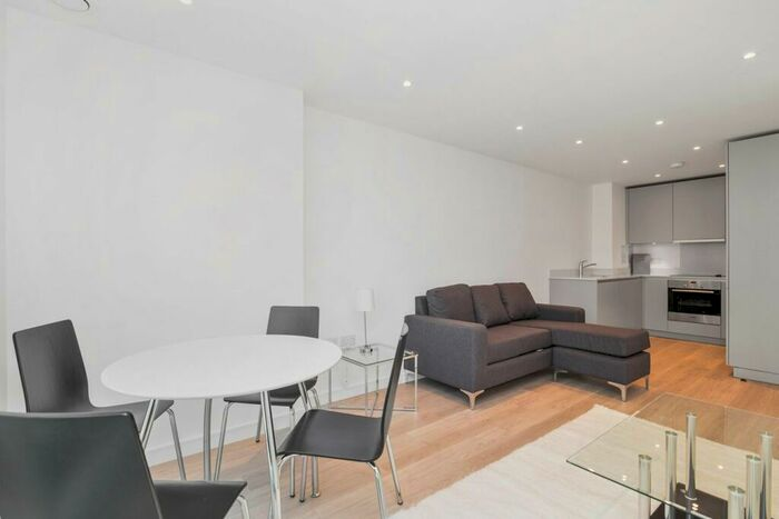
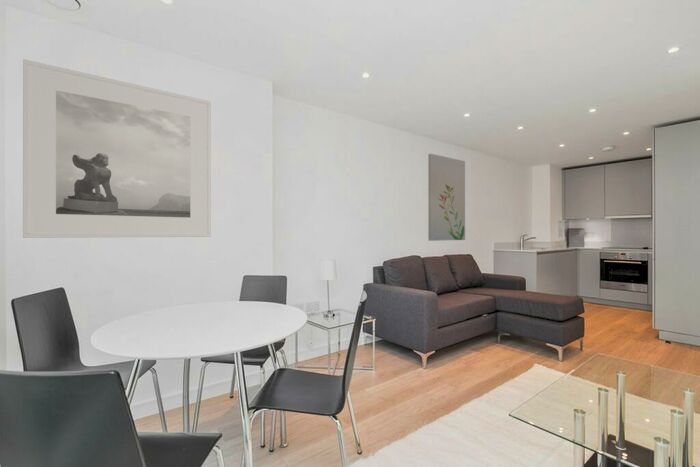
+ wall art [427,153,466,242]
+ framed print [22,58,212,239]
